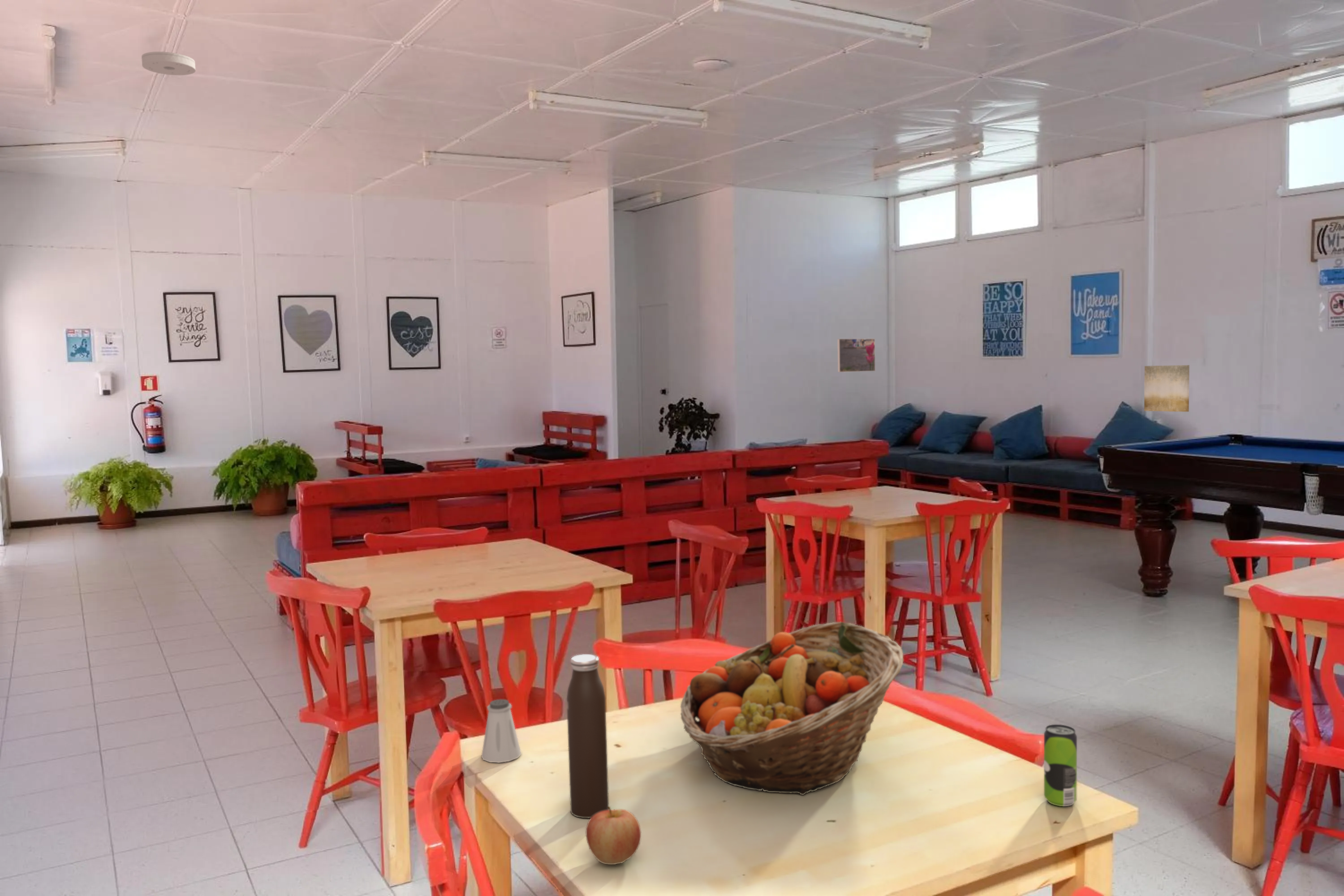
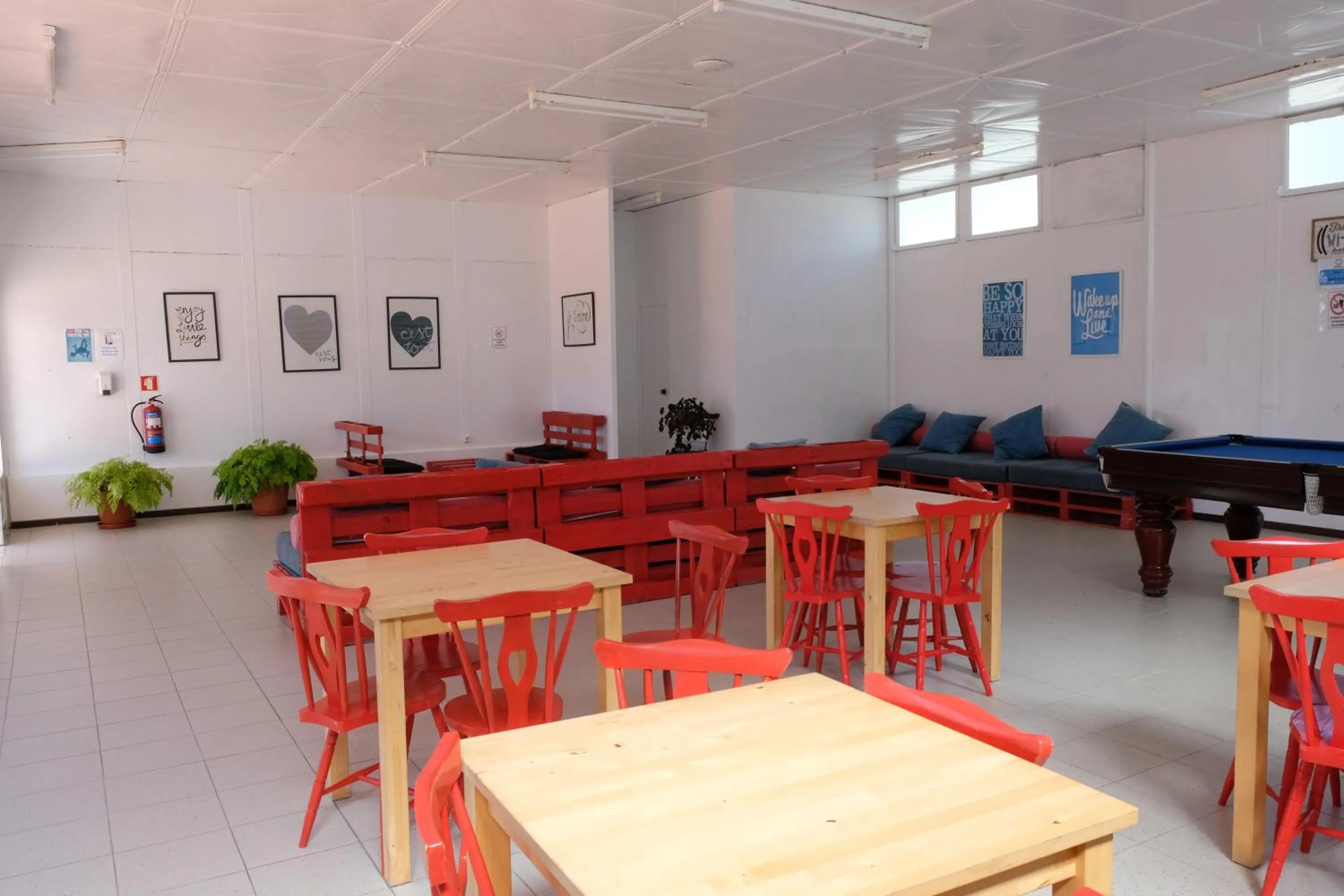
- water bottle [566,654,609,818]
- smoke detector [141,51,196,76]
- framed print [837,338,876,373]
- apple [586,806,642,865]
- wall art [1144,365,1190,412]
- beverage can [1043,724,1077,807]
- fruit basket [680,621,904,796]
- saltshaker [481,699,522,763]
